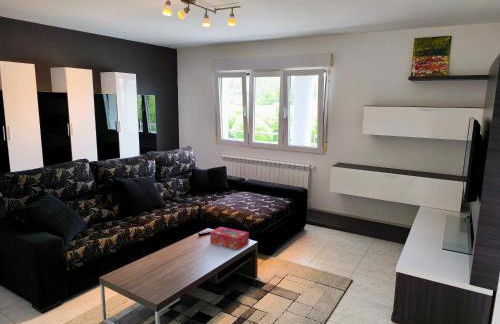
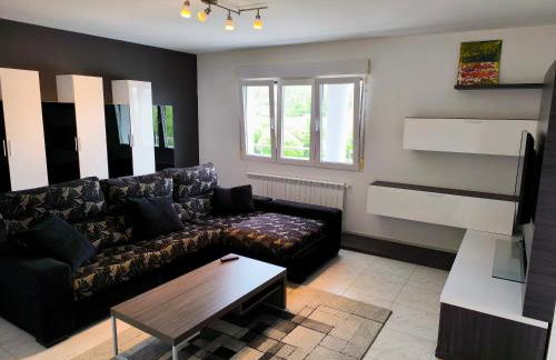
- tissue box [209,226,250,251]
